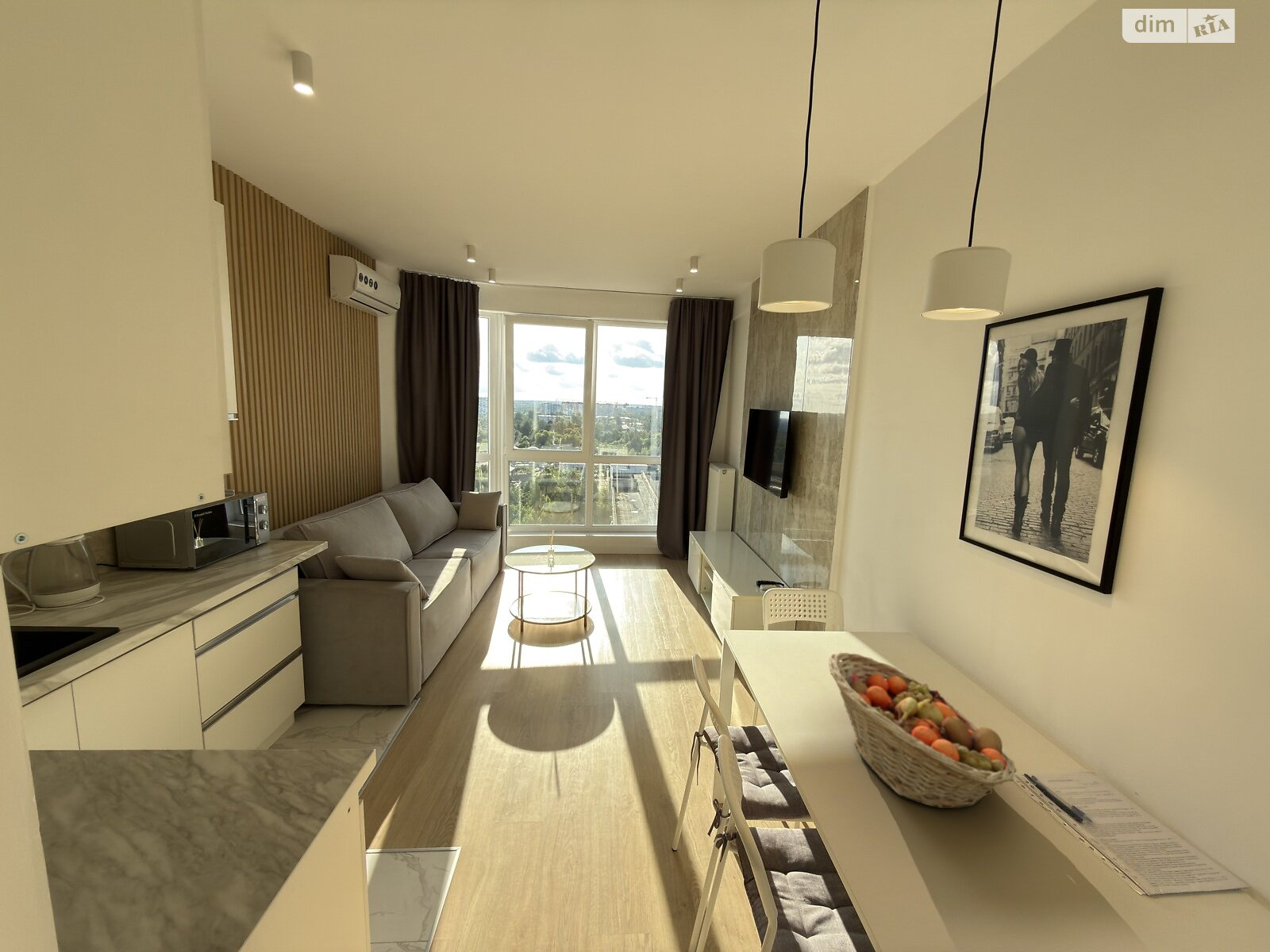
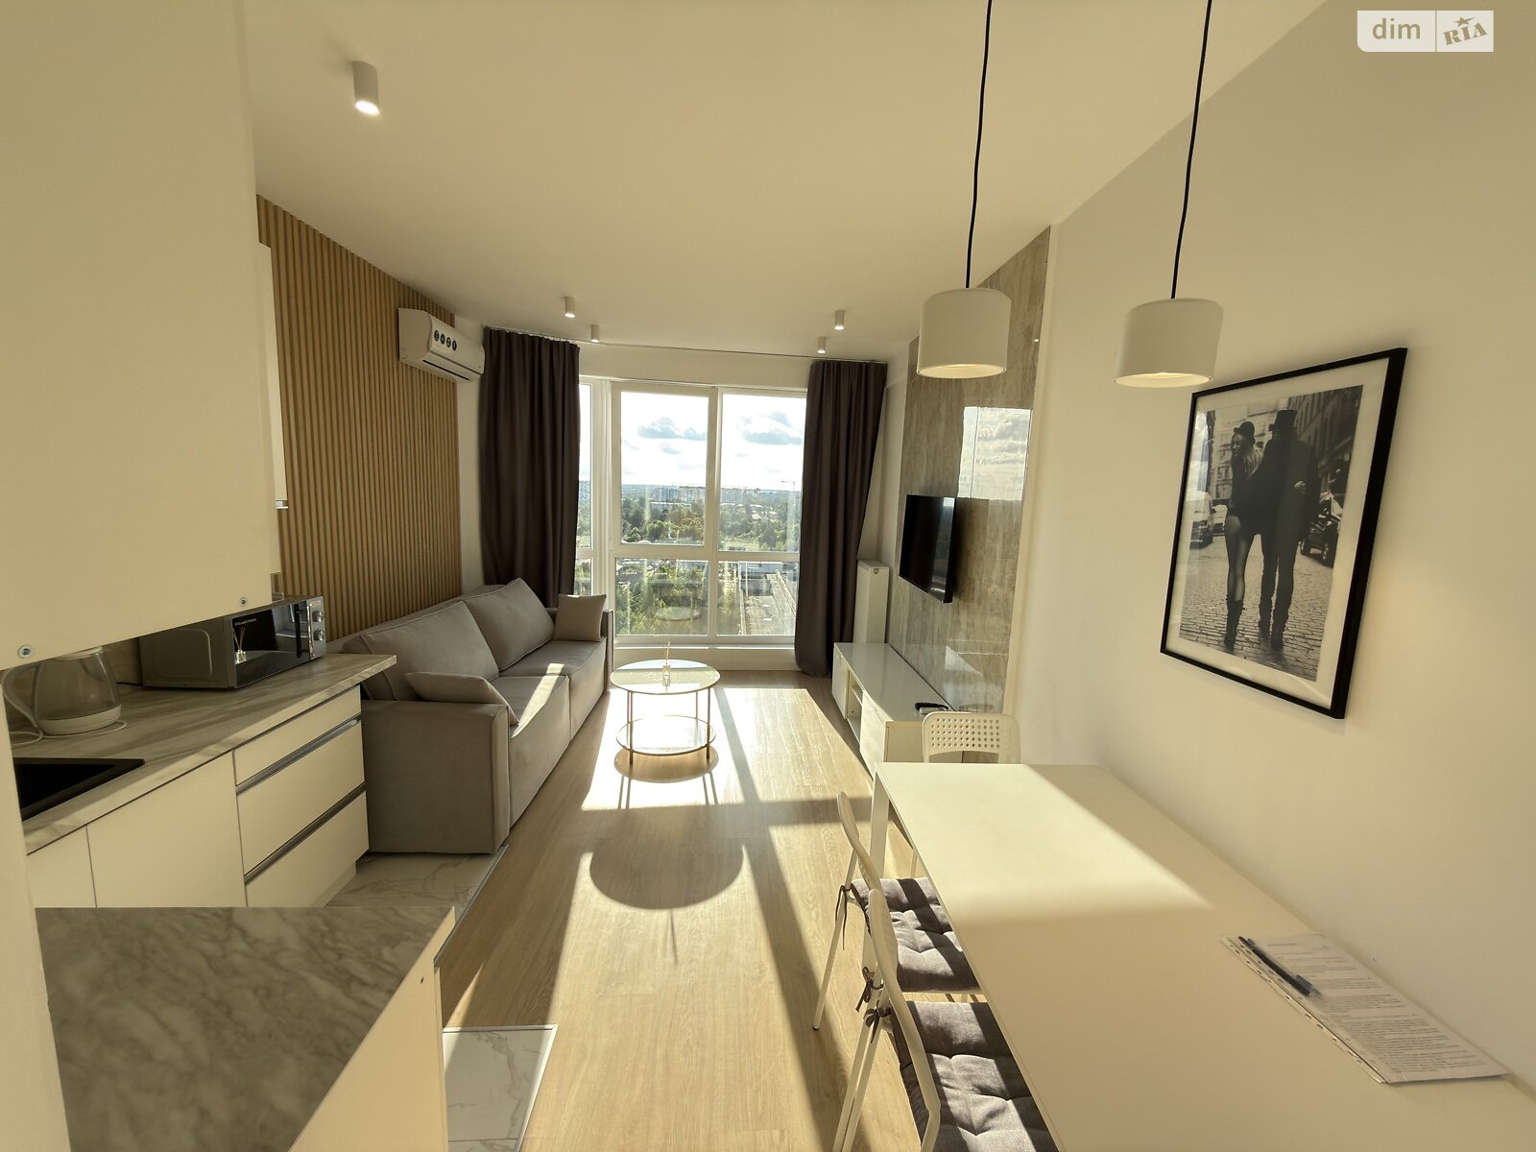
- fruit basket [828,651,1018,809]
